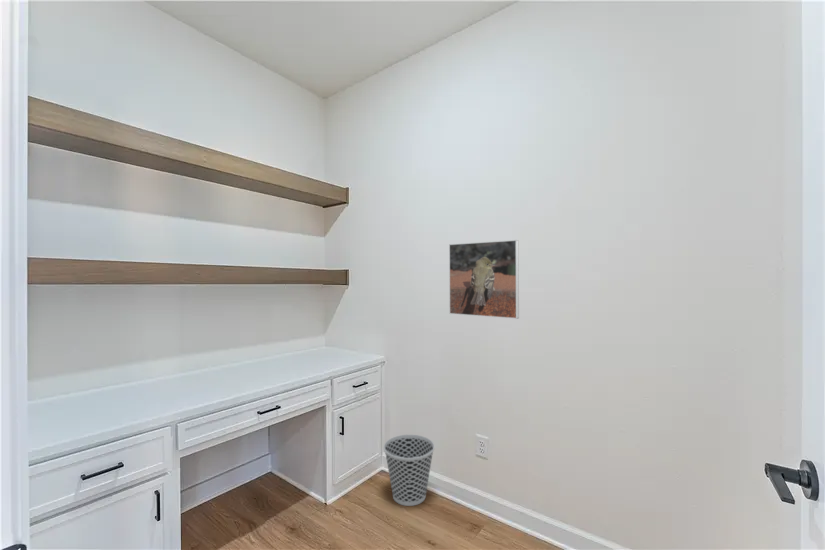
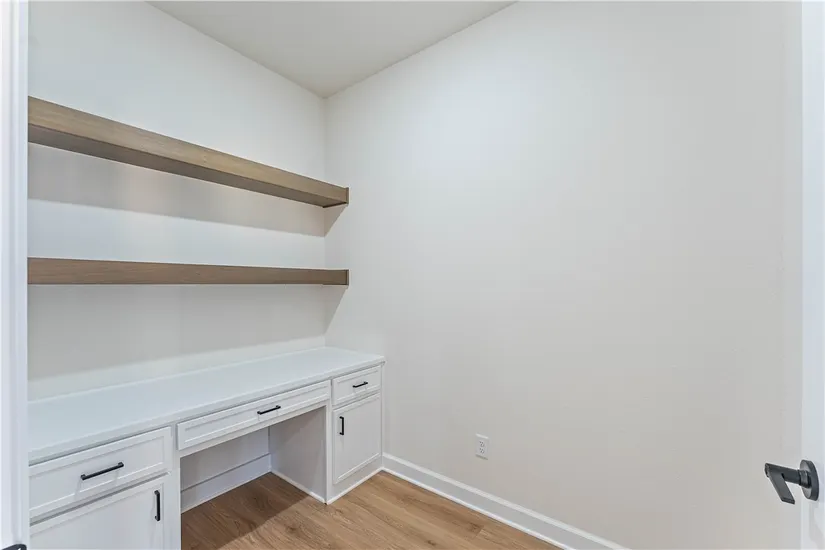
- wastebasket [383,434,435,507]
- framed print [448,239,520,320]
